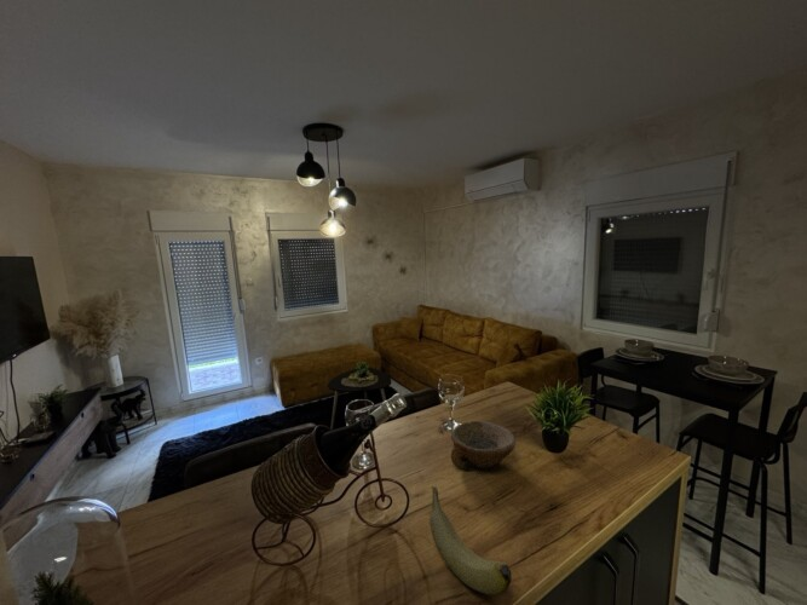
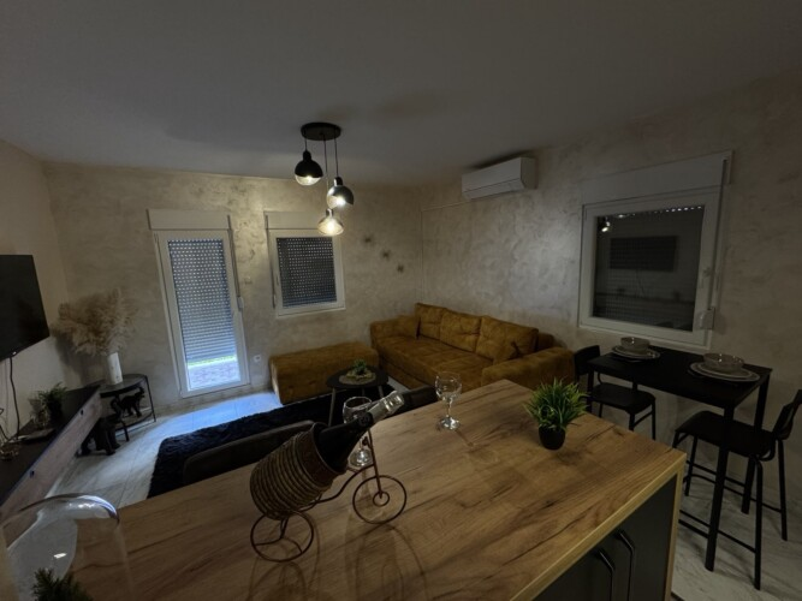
- bowl [450,420,517,472]
- banana [428,485,513,595]
